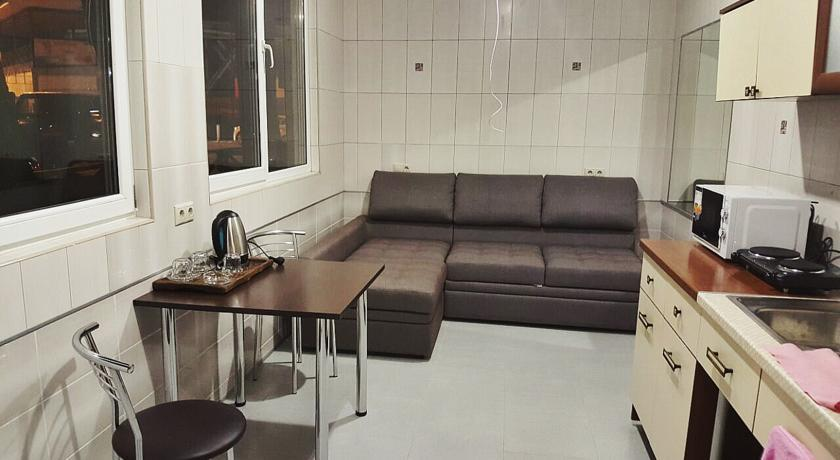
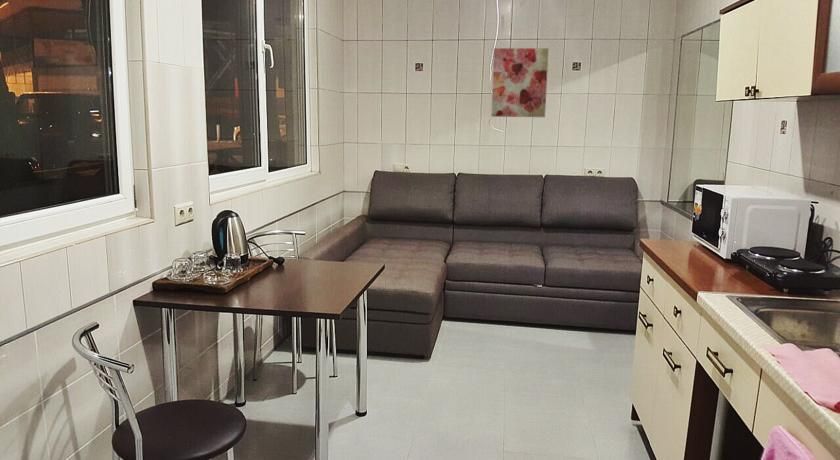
+ wall art [490,47,549,118]
